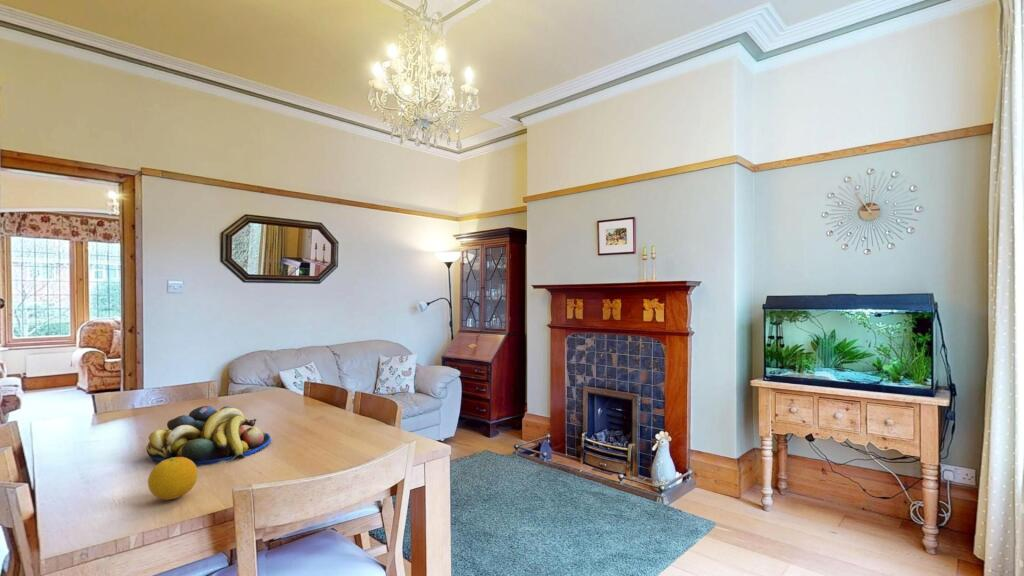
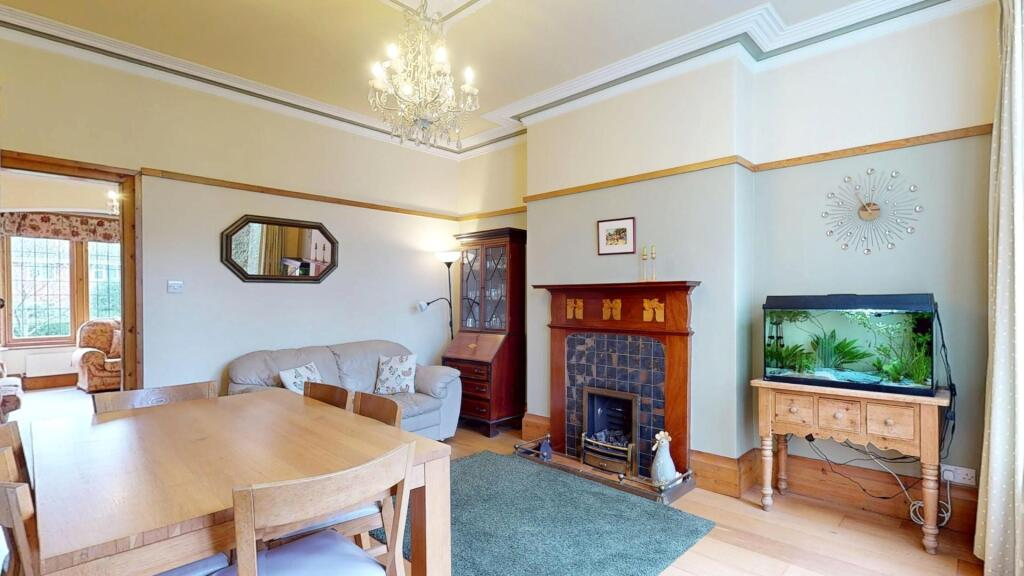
- fruit bowl [146,405,272,468]
- fruit [147,457,199,501]
